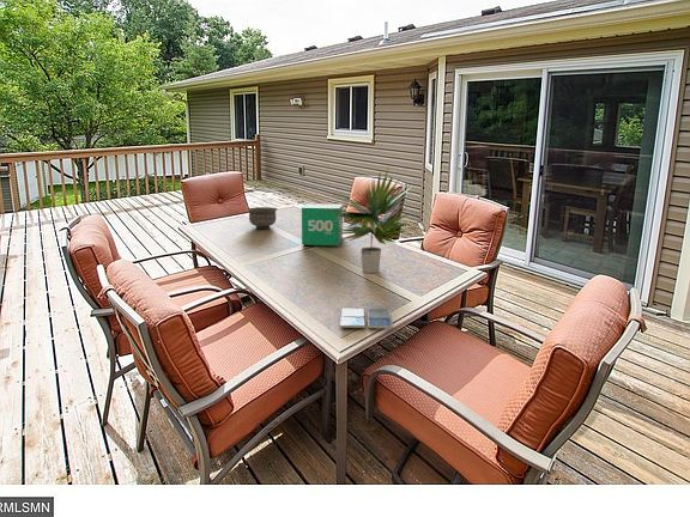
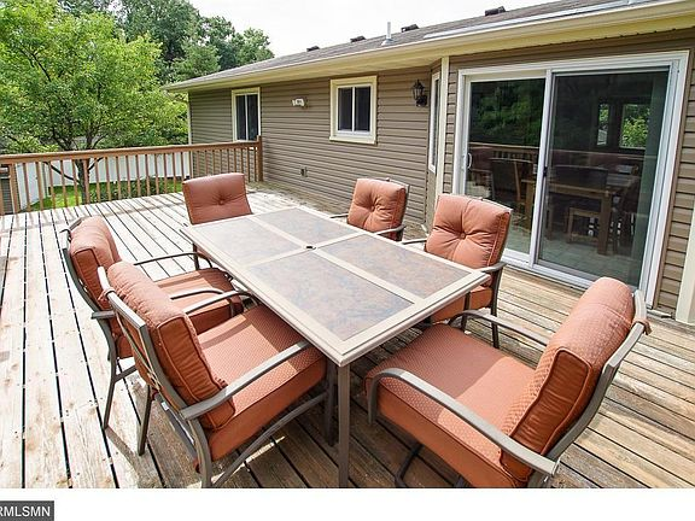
- plant [328,164,413,274]
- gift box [301,202,344,247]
- bowl [247,206,279,230]
- drink coaster [339,308,394,330]
